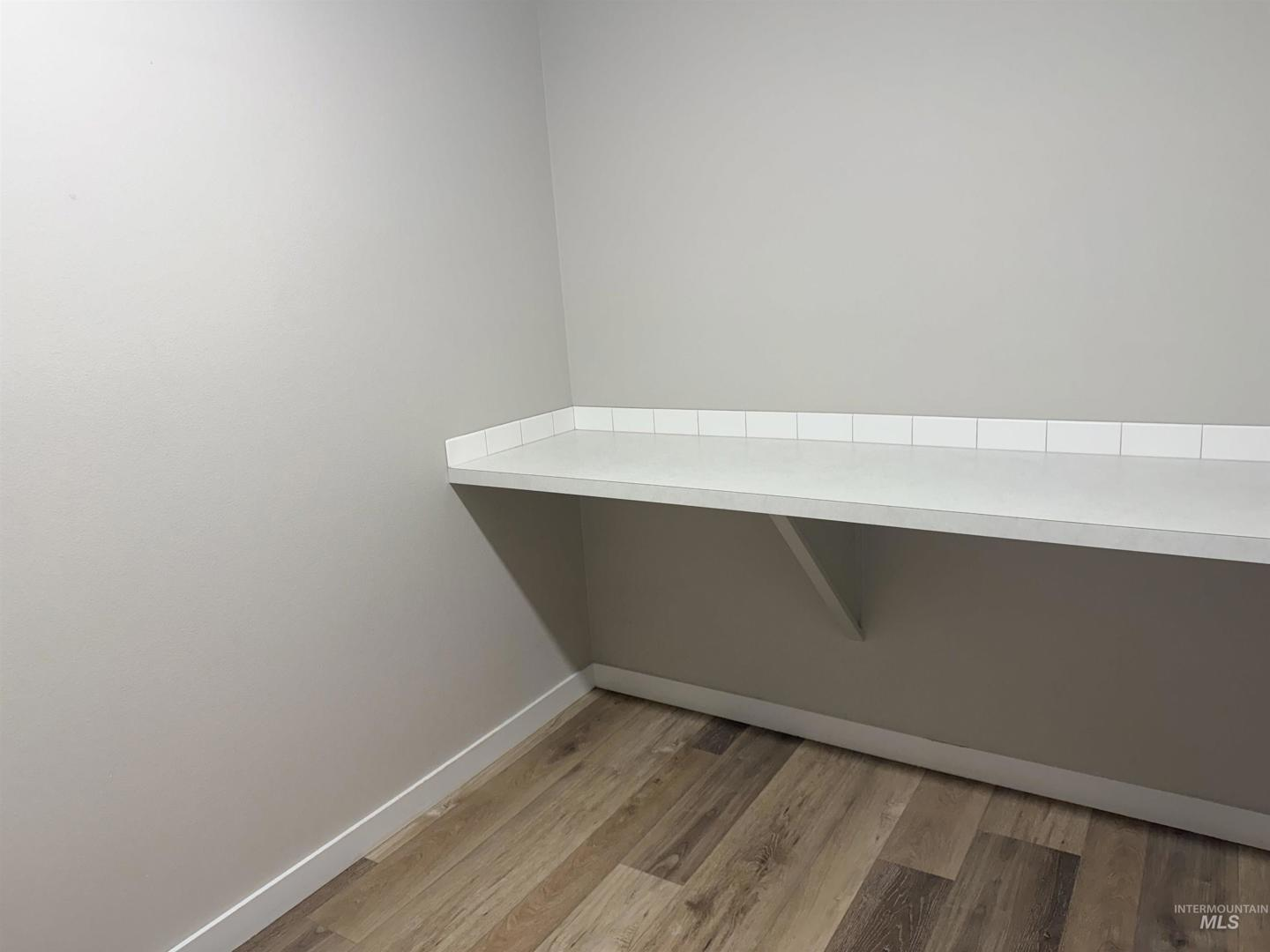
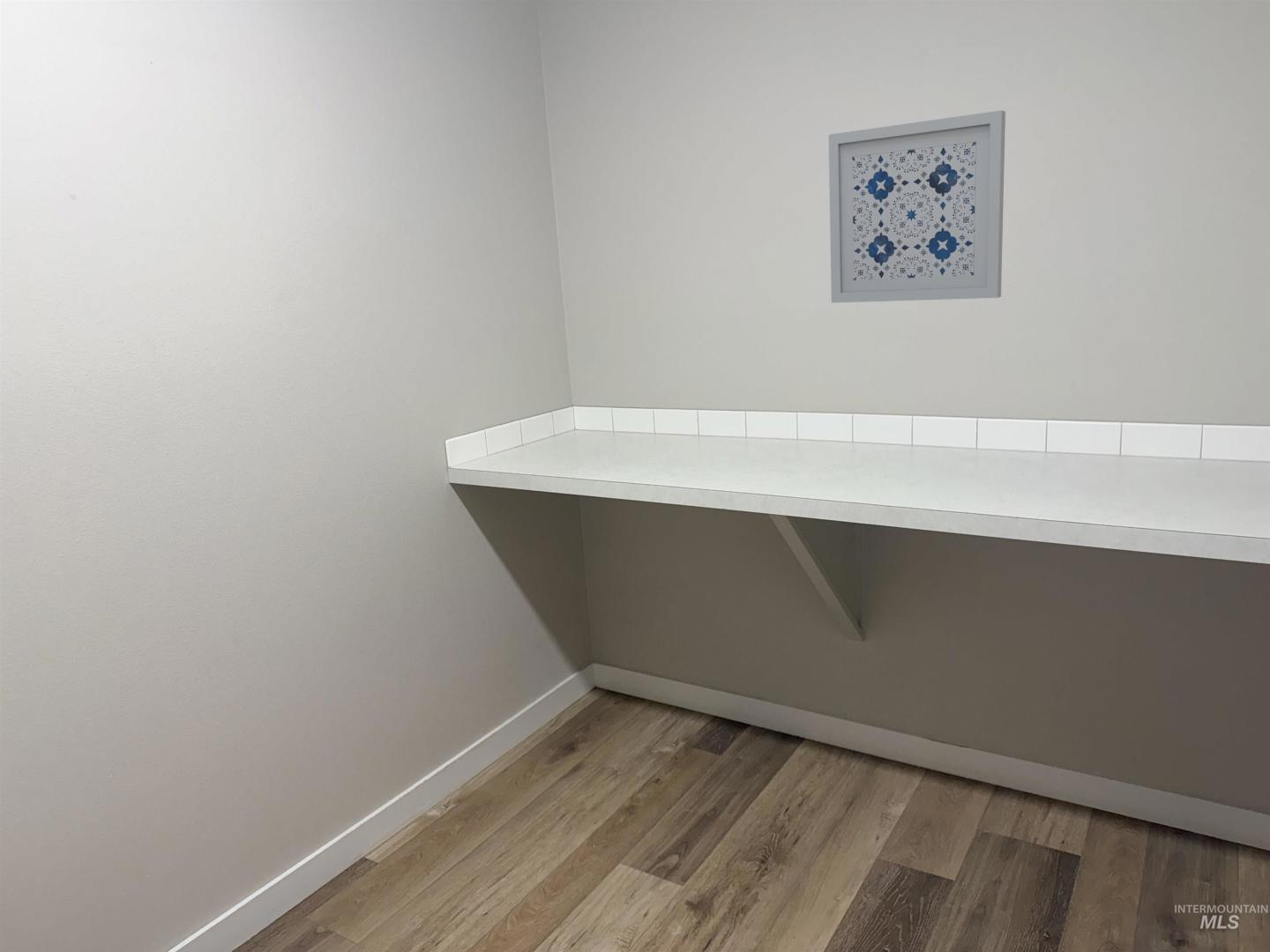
+ wall art [828,109,1006,303]
